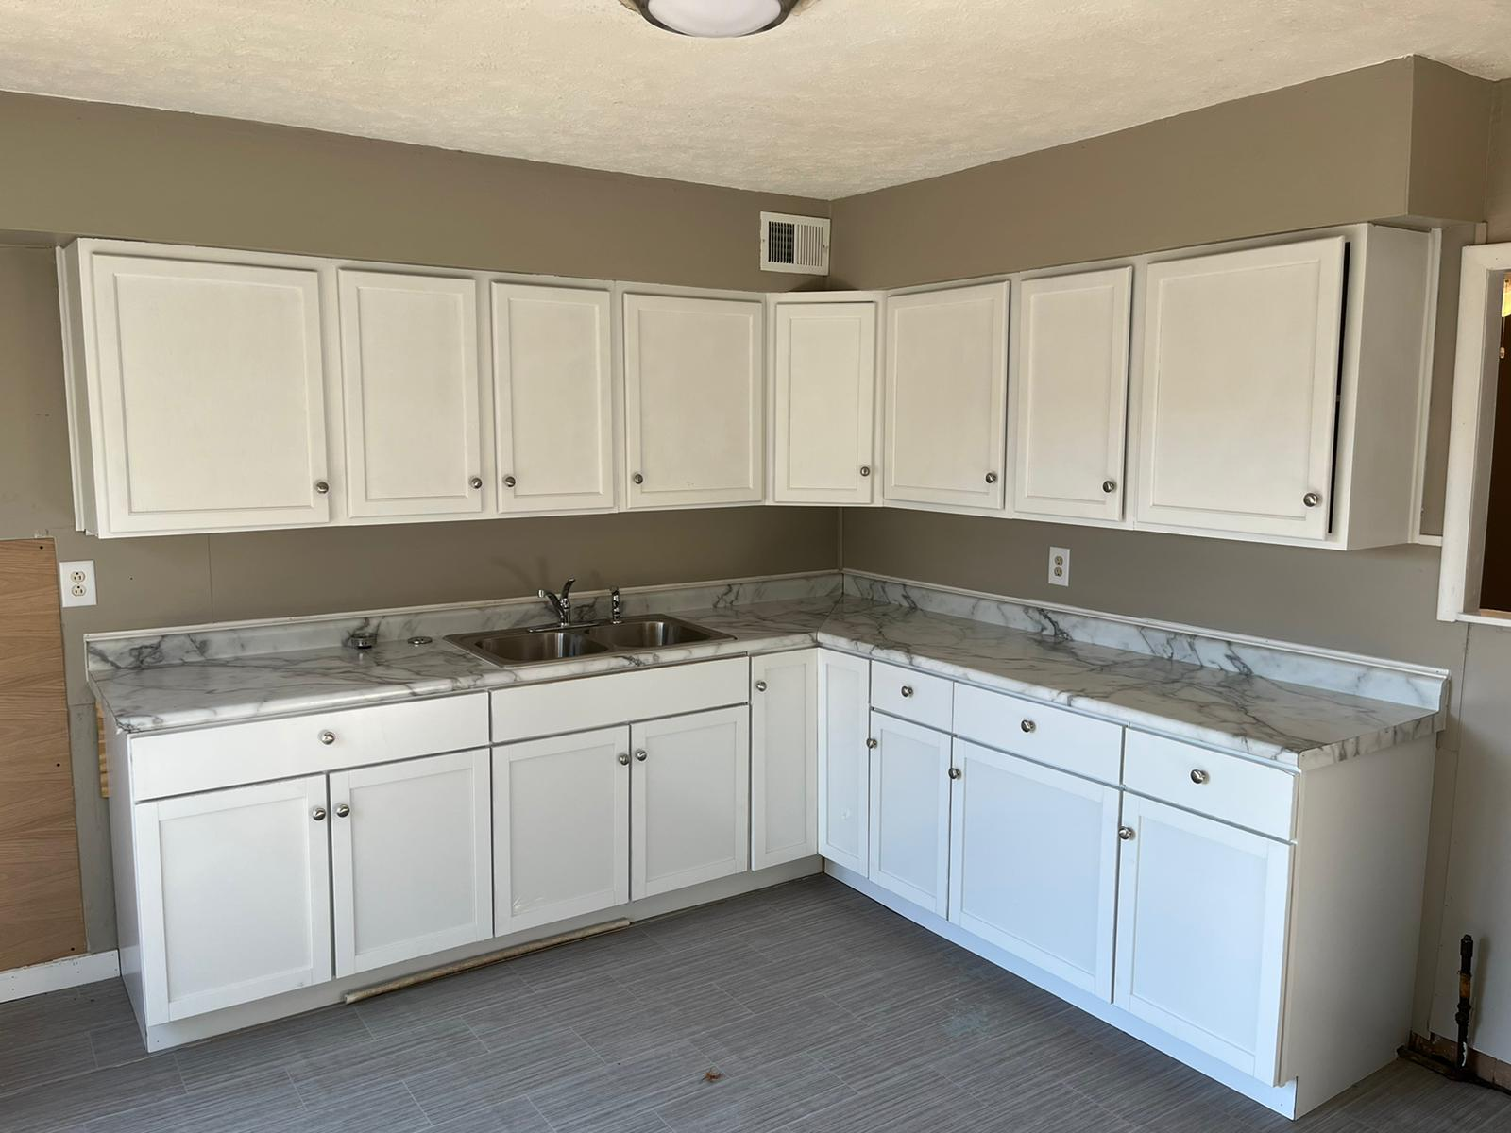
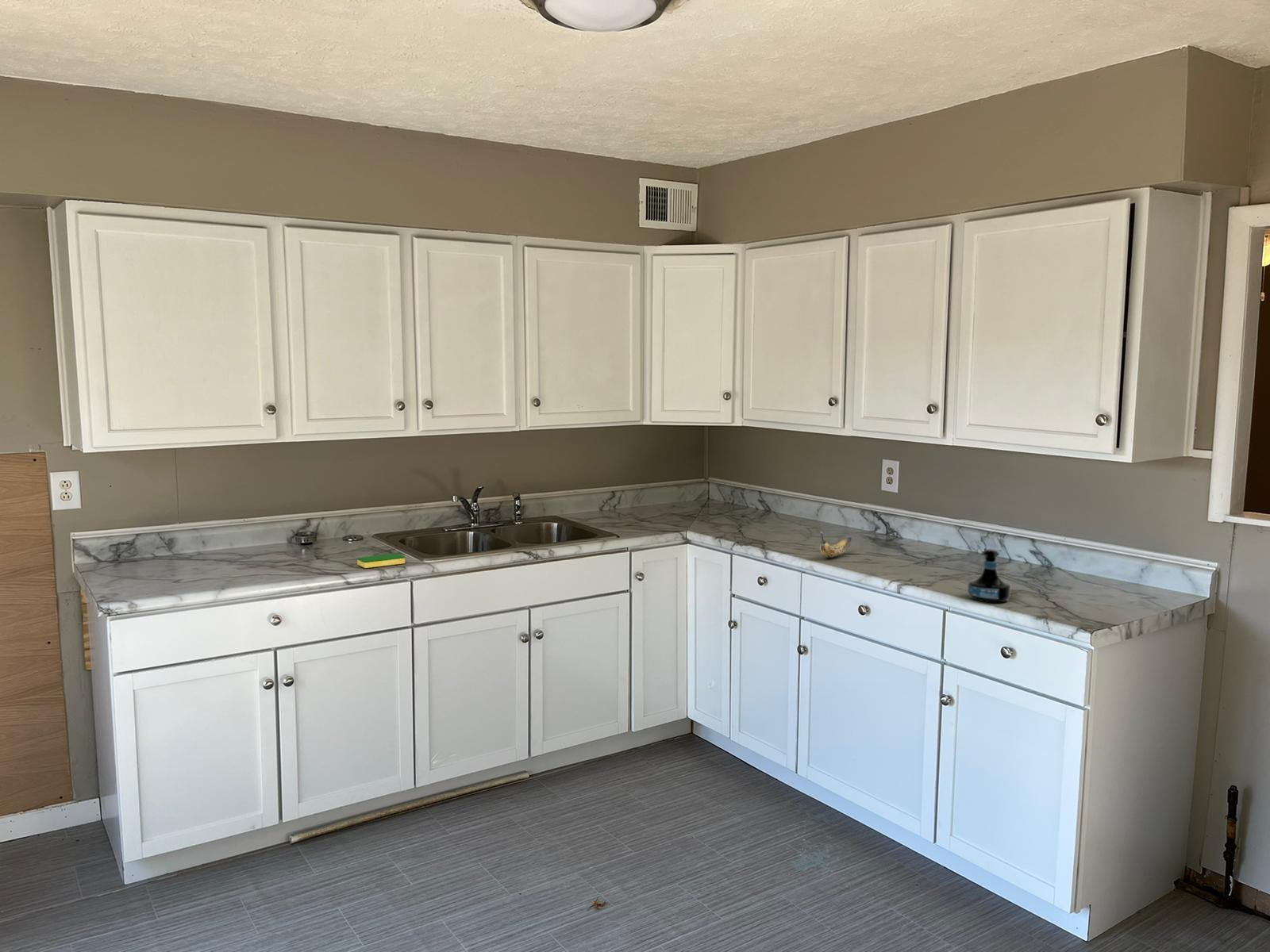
+ banana [818,531,852,559]
+ dish sponge [356,553,406,569]
+ tequila bottle [967,548,1011,603]
